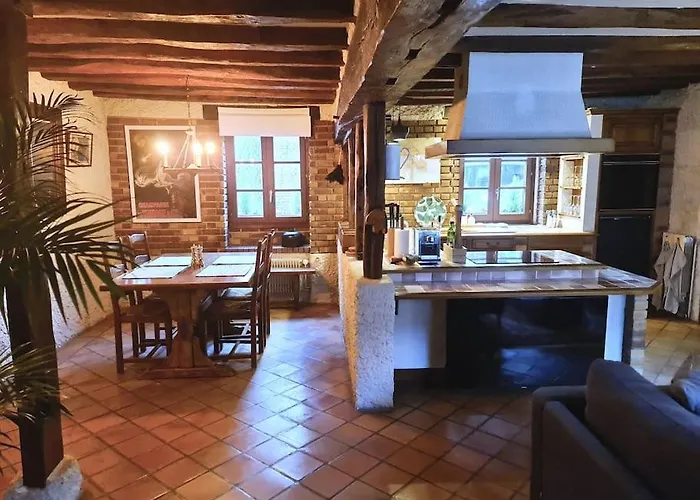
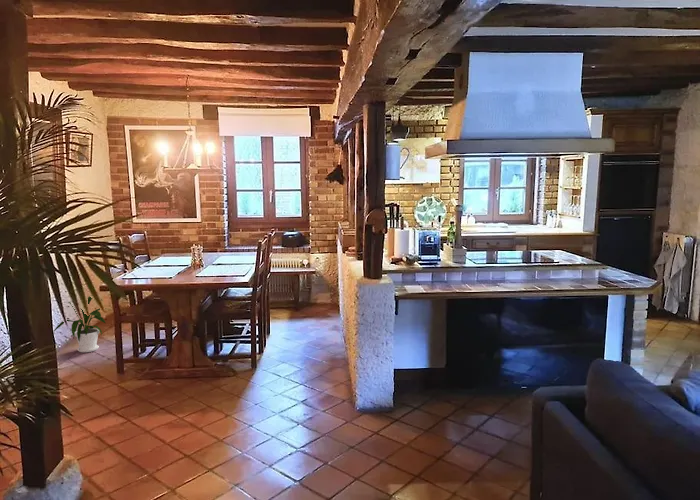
+ house plant [53,295,112,353]
